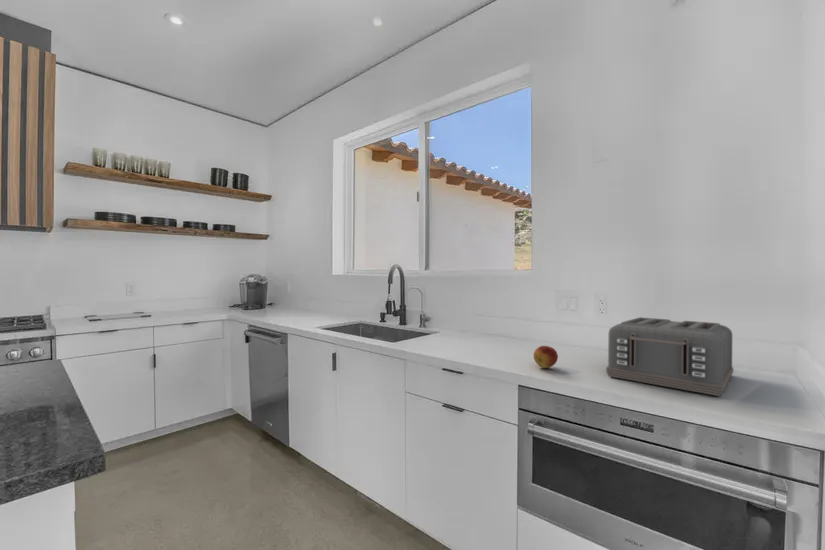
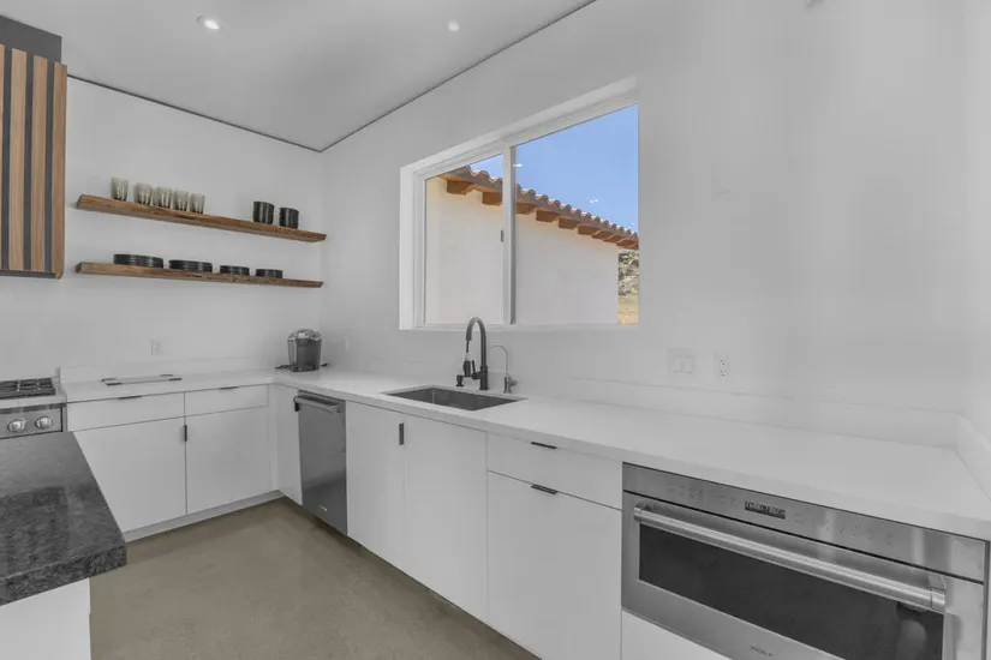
- toaster [605,316,735,397]
- fruit [533,345,559,369]
